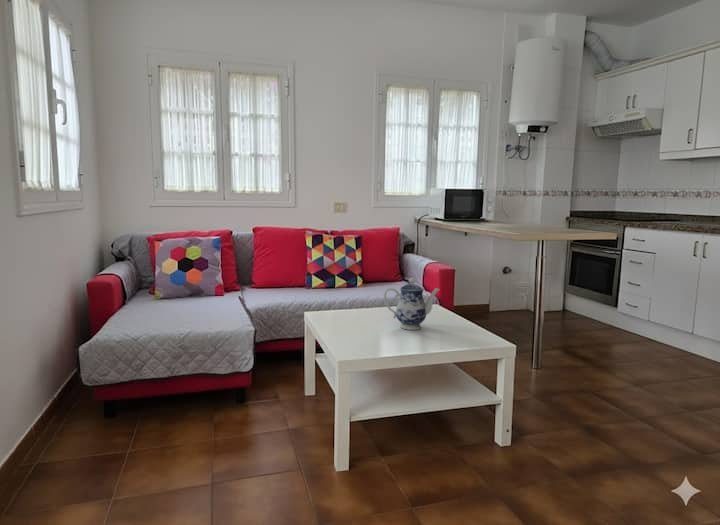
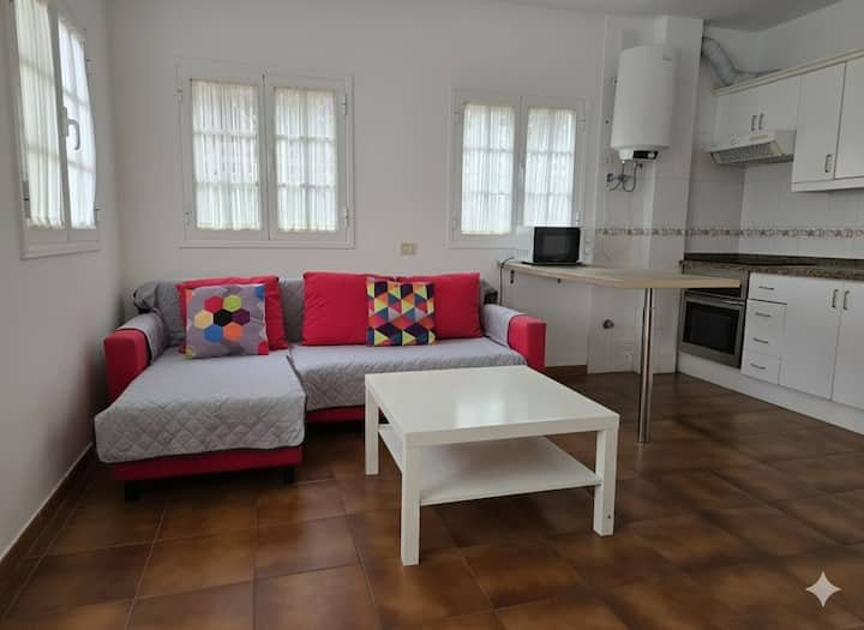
- teapot [383,277,441,331]
